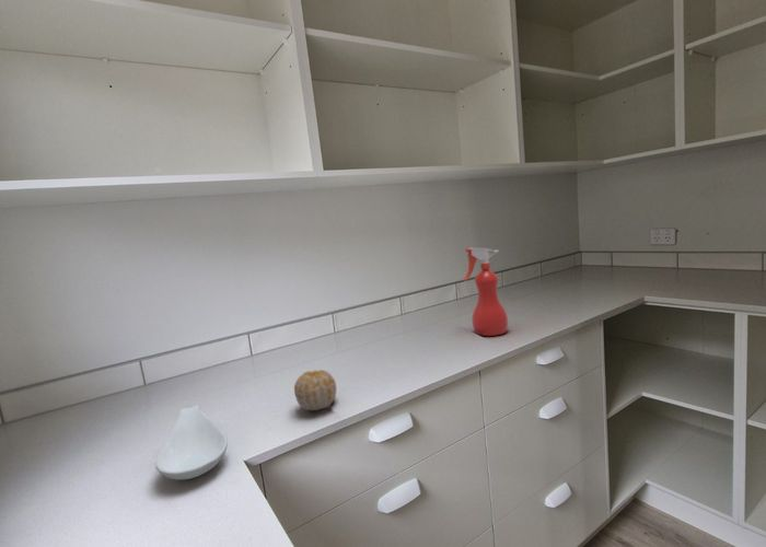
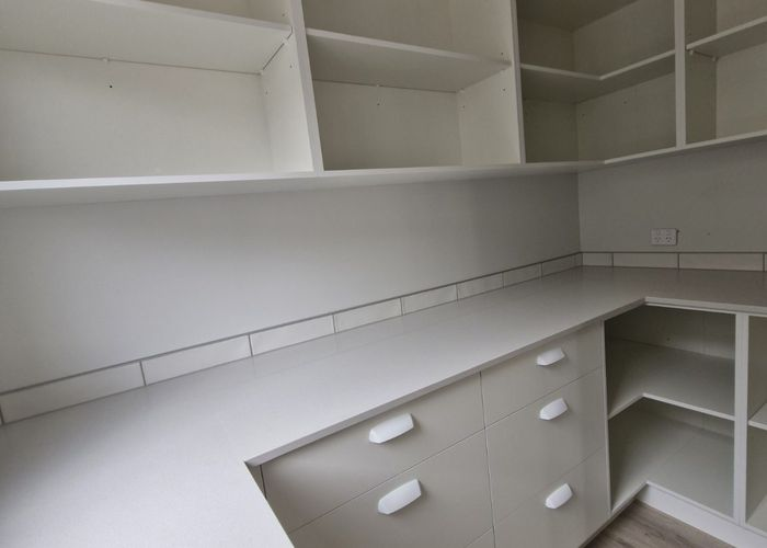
- spray bottle [463,246,509,337]
- fruit [293,369,337,411]
- spoon rest [154,404,229,481]
